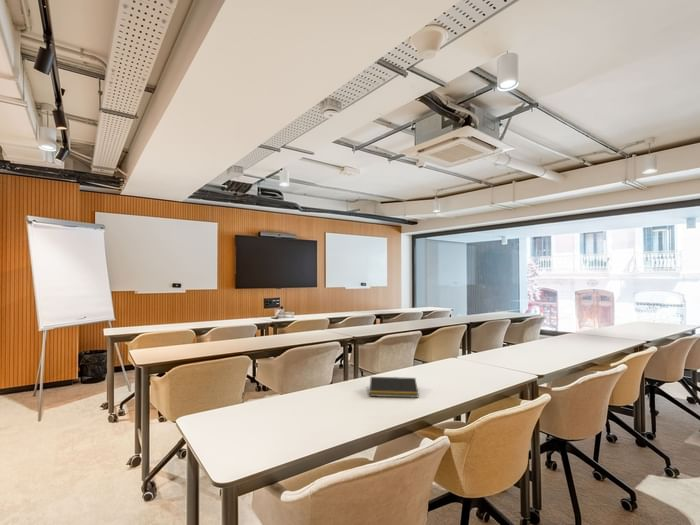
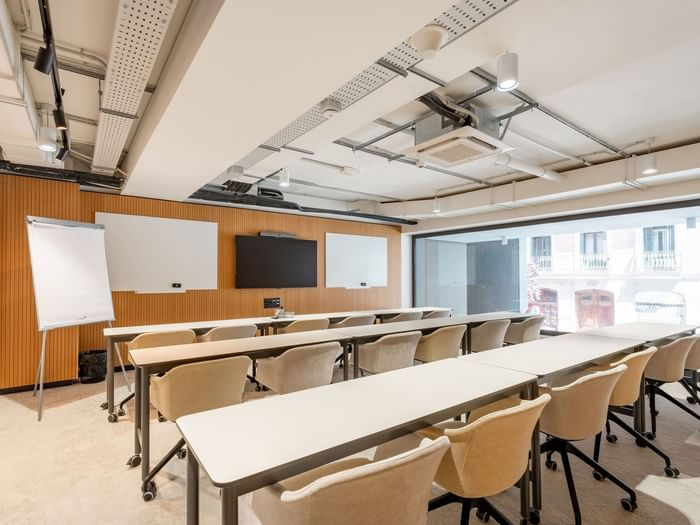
- notepad [368,376,420,399]
